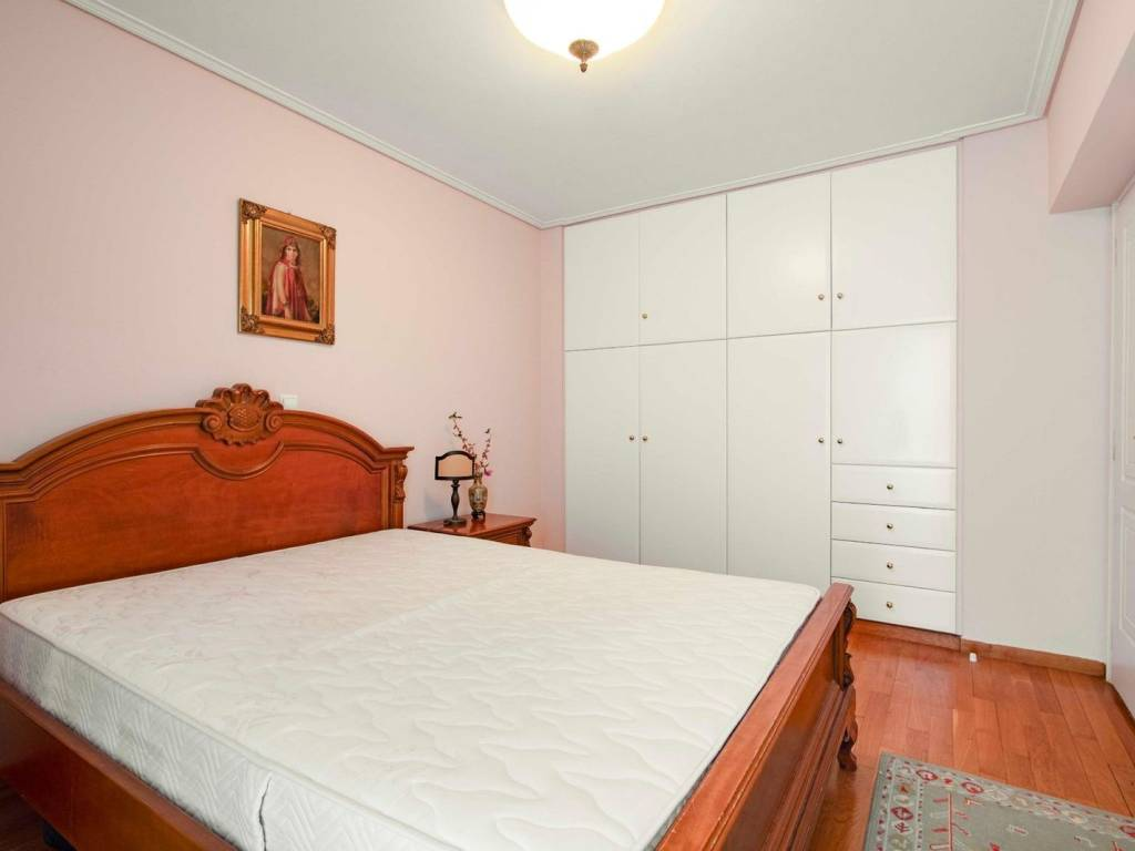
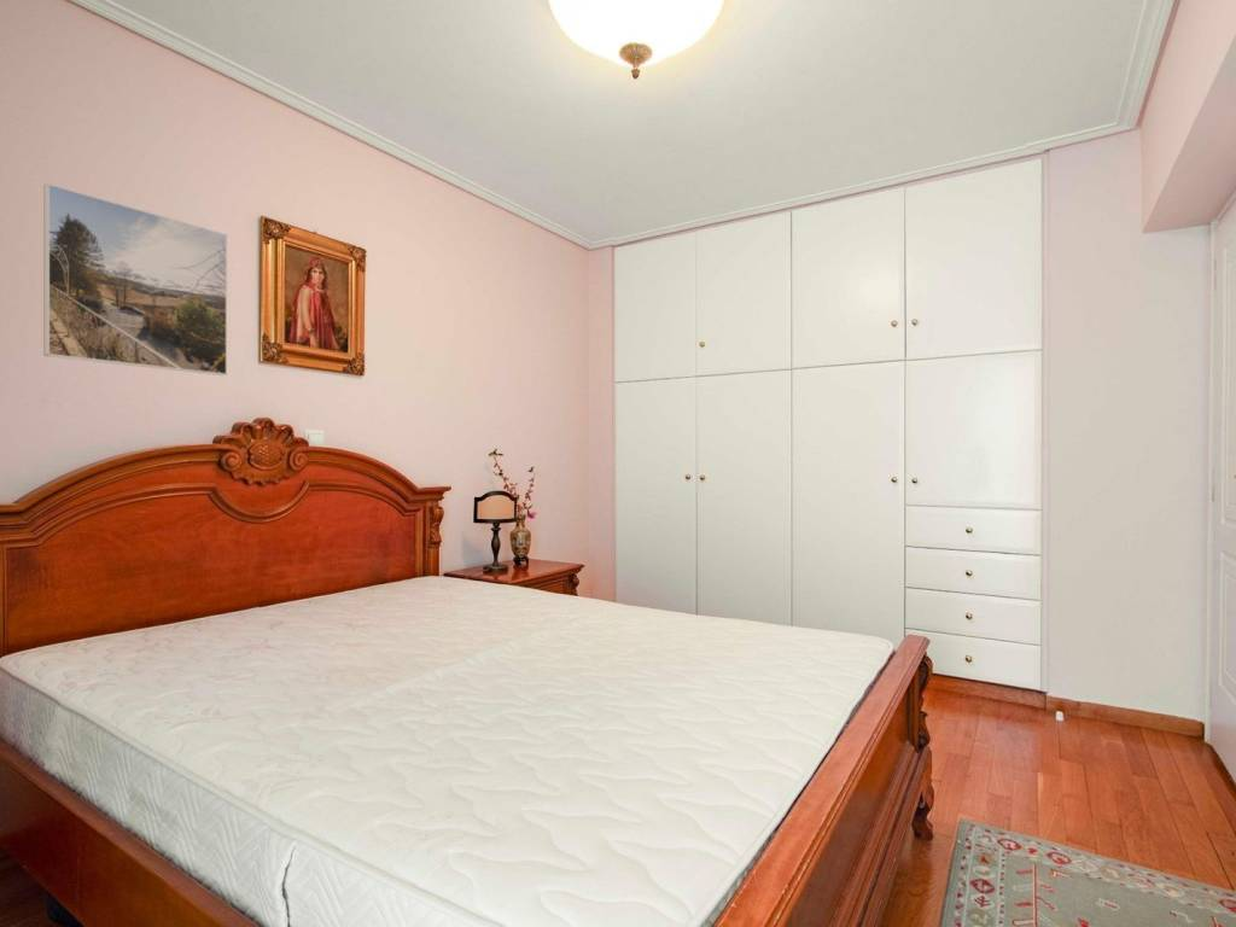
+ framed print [42,182,228,377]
